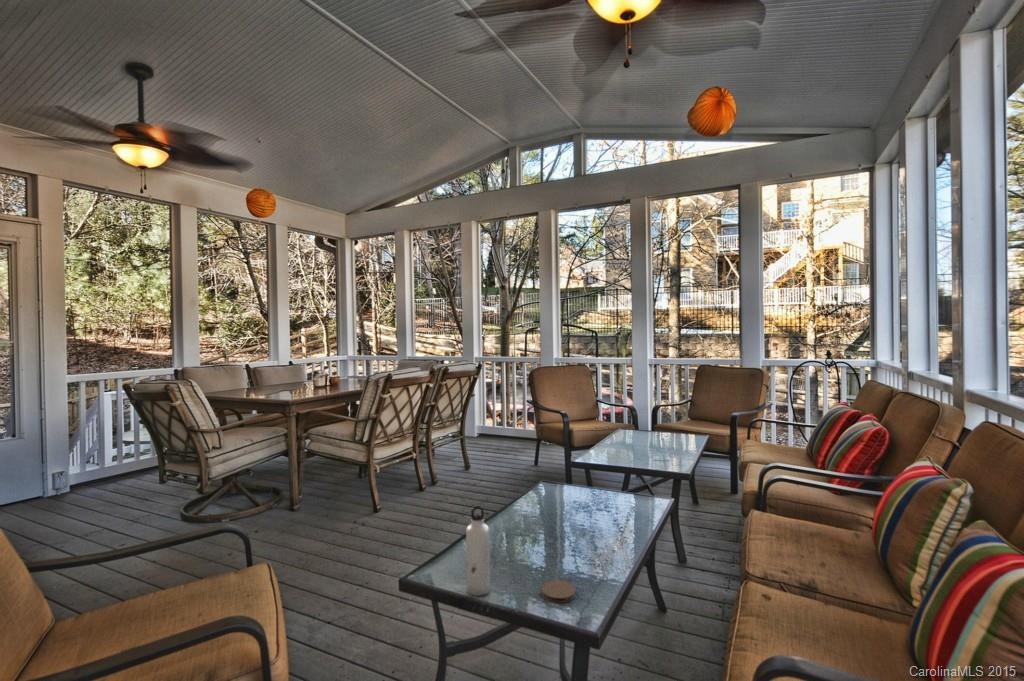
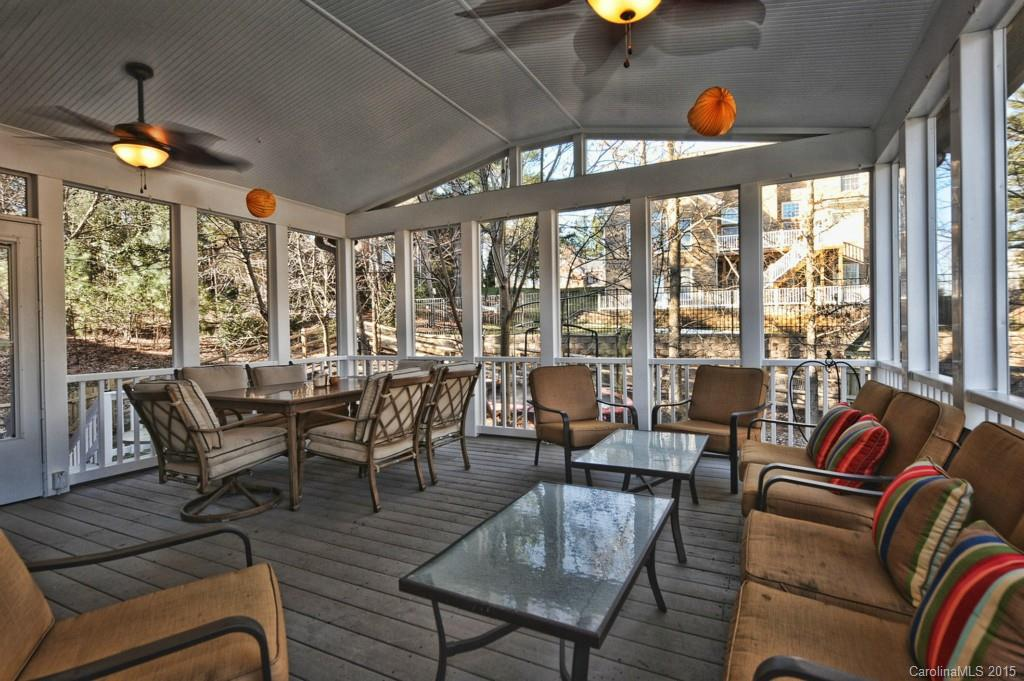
- coaster [540,579,577,604]
- water bottle [465,505,491,597]
